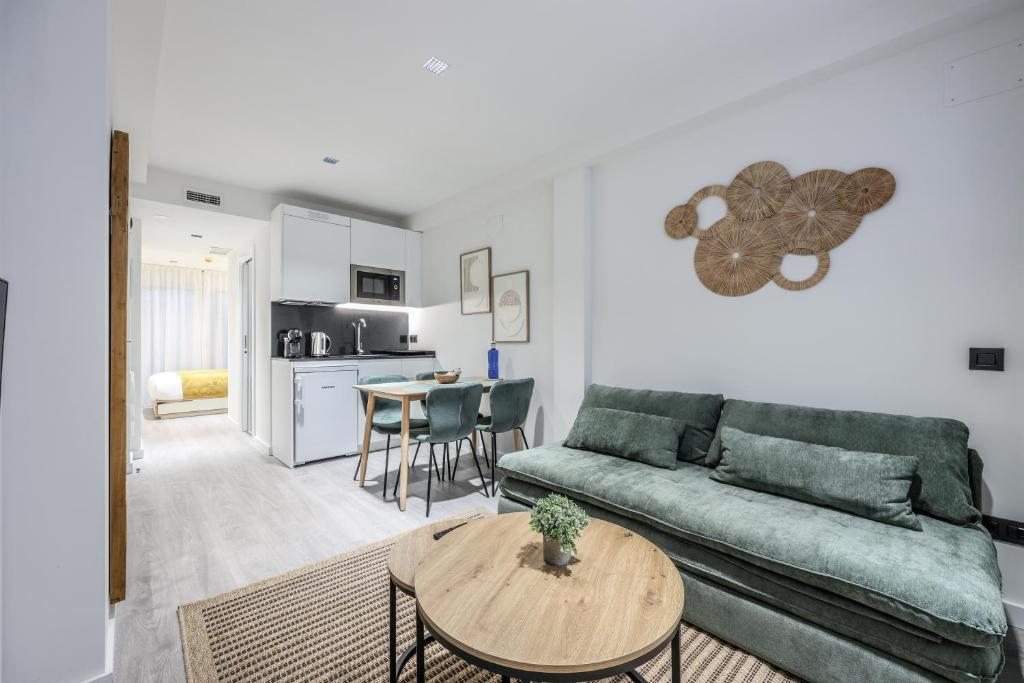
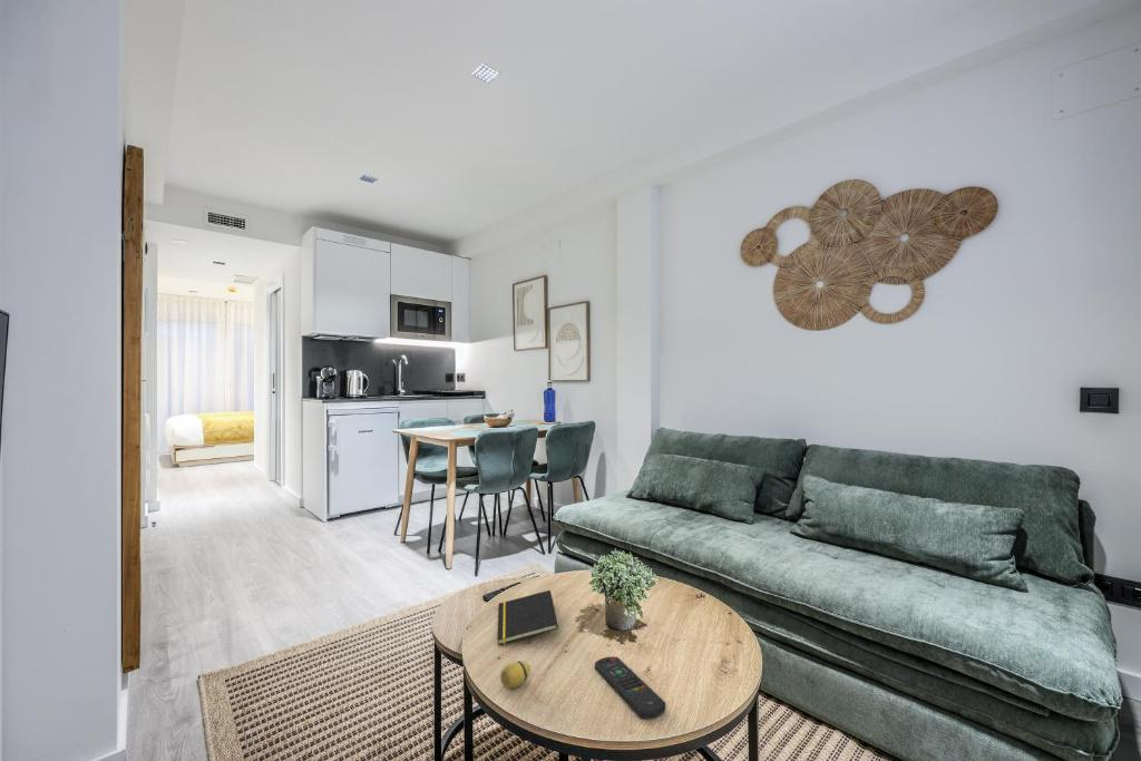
+ notepad [496,589,559,646]
+ decorative egg [499,660,532,690]
+ remote control [594,655,666,719]
